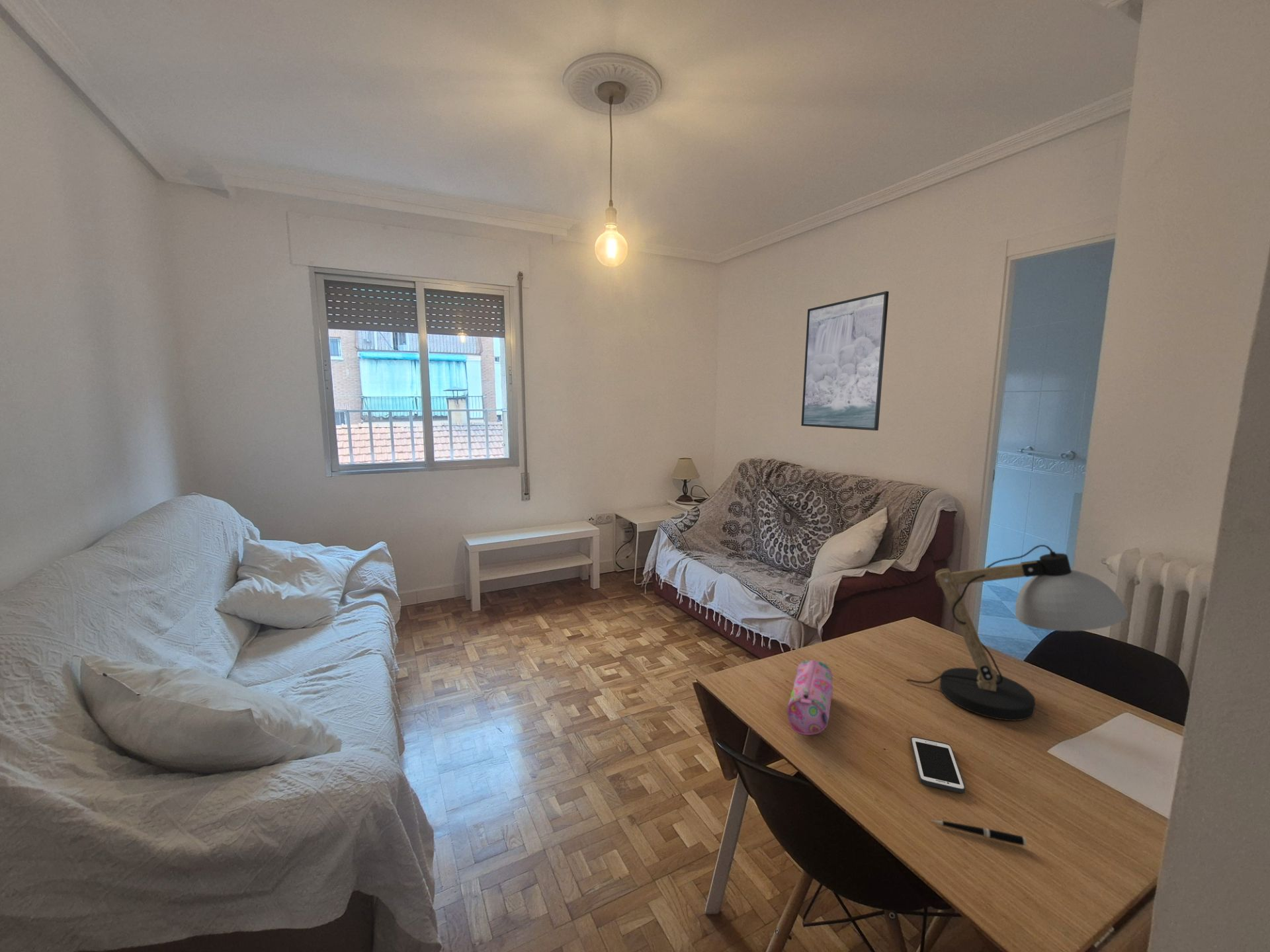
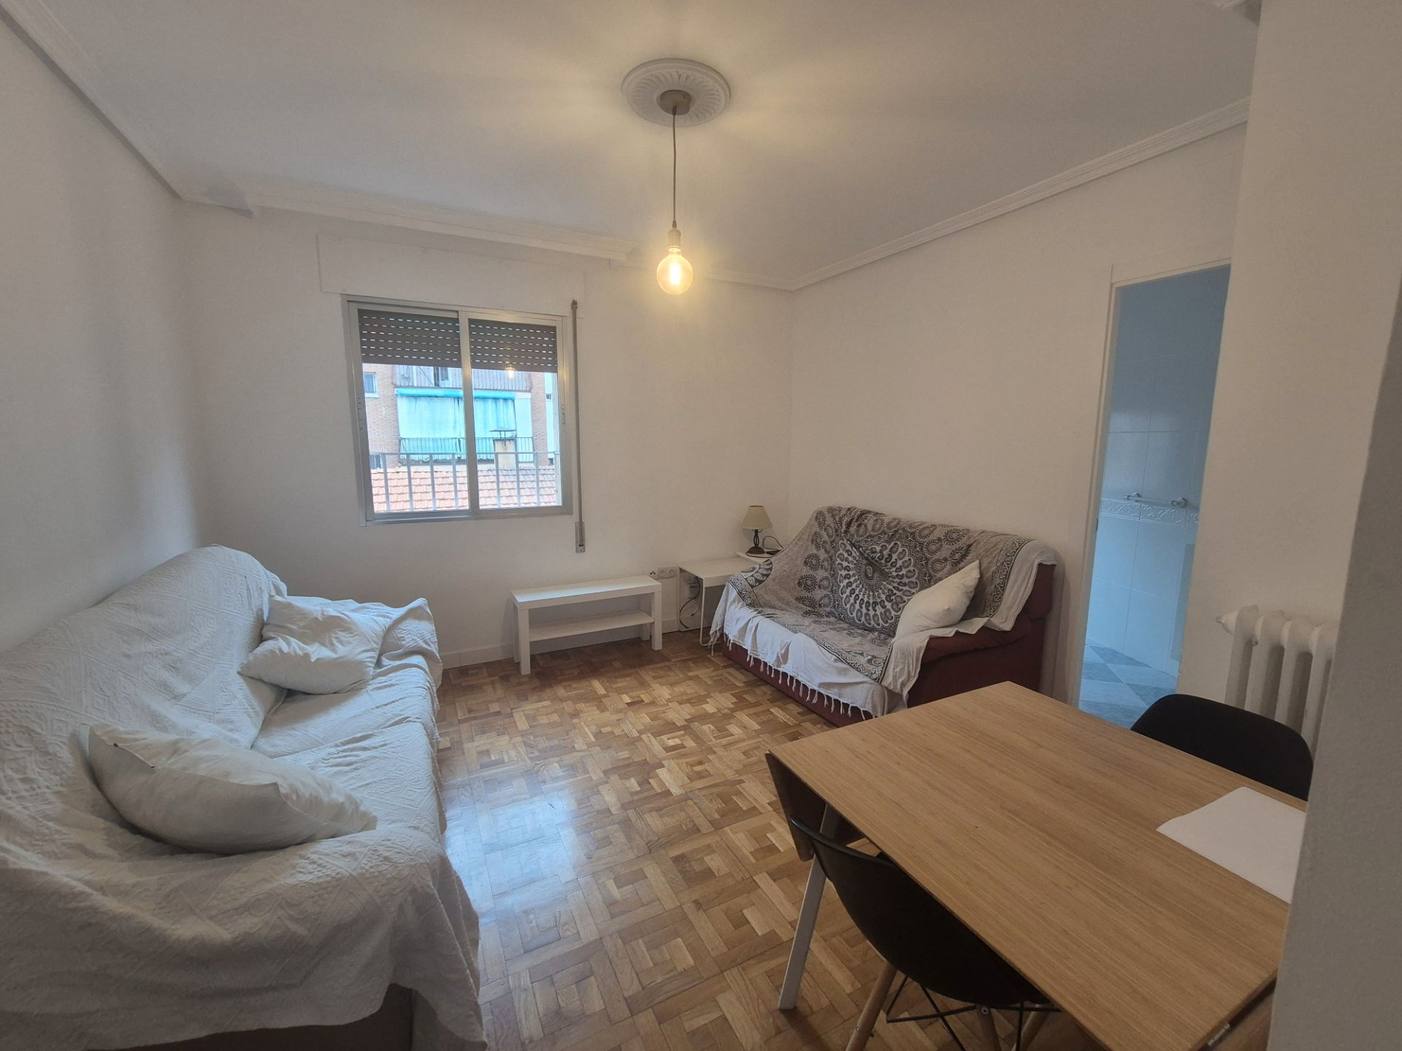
- pencil case [786,659,833,736]
- pen [930,819,1027,846]
- desk lamp [906,544,1128,721]
- cell phone [910,736,966,794]
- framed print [800,290,890,431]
